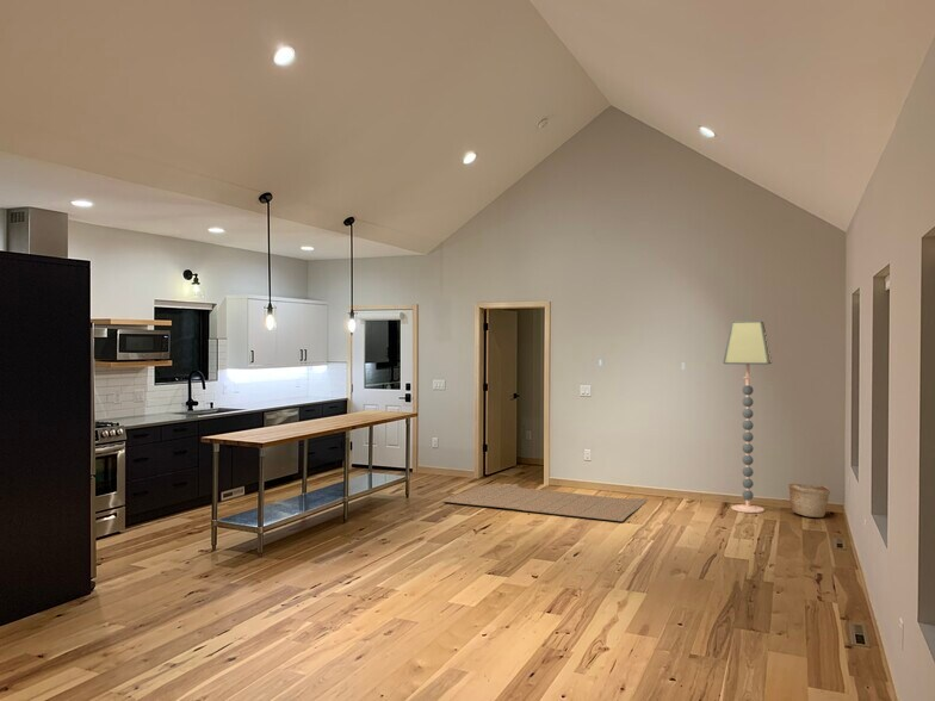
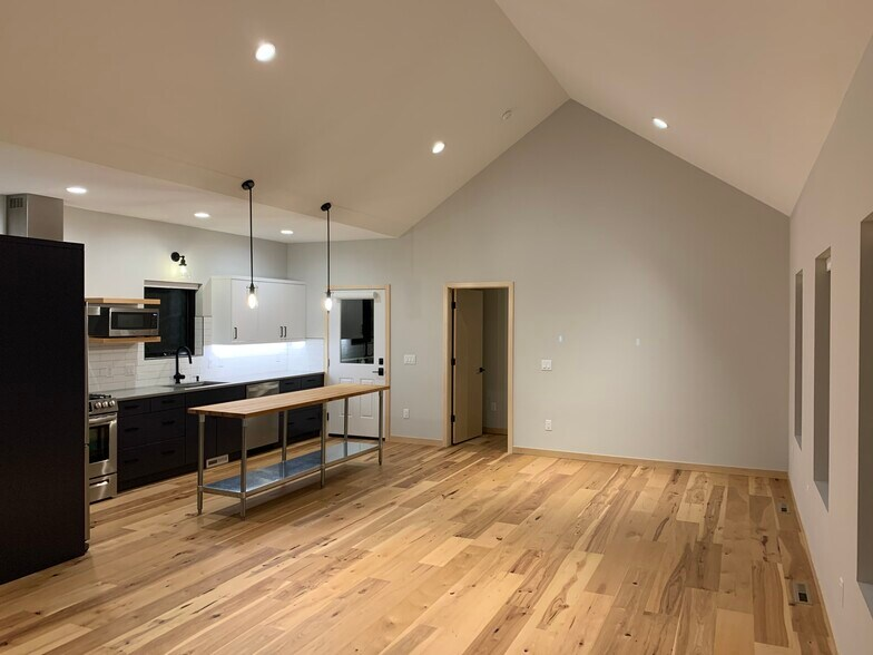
- floor lamp [722,320,773,514]
- basket [787,483,831,519]
- rug [441,483,650,522]
